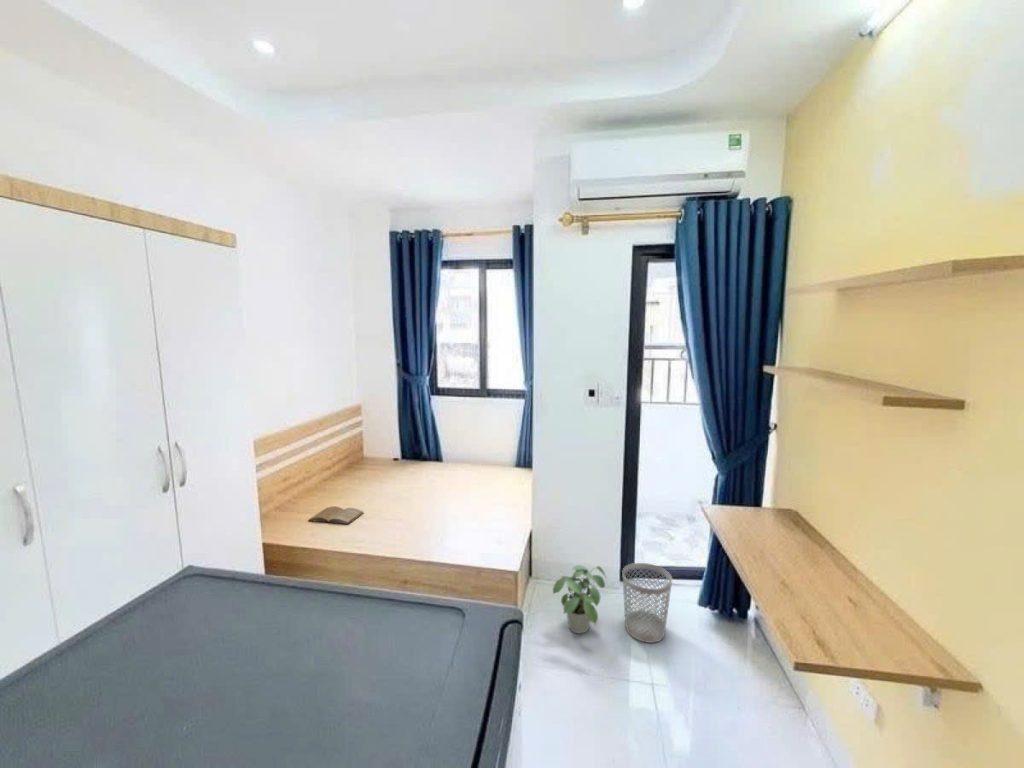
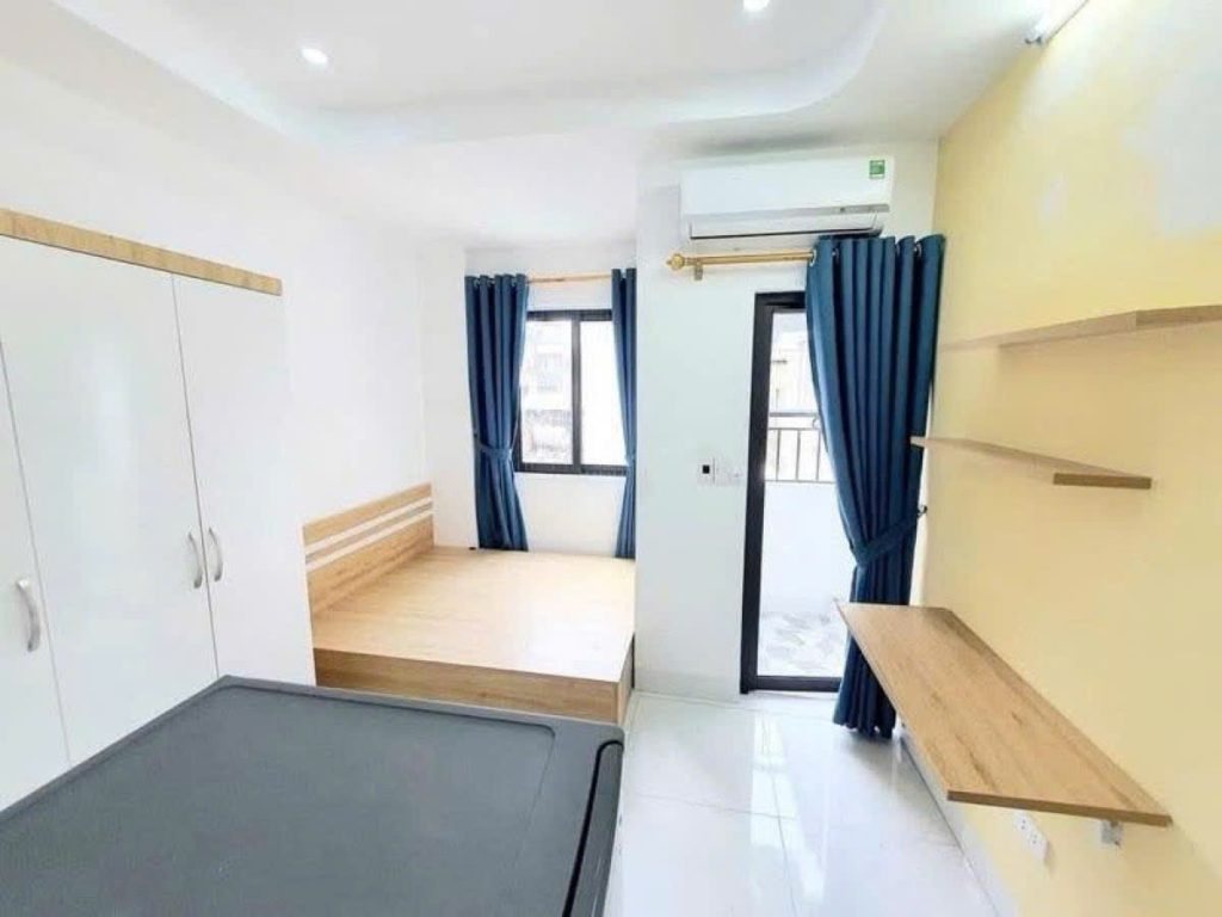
- potted plant [552,564,608,634]
- wastebasket [621,562,673,644]
- book [307,505,365,526]
